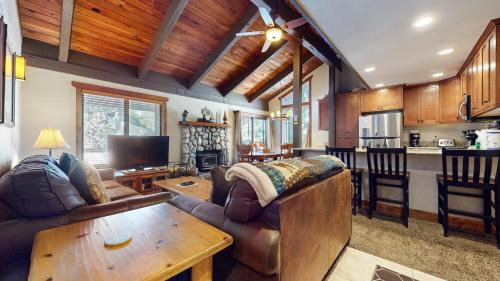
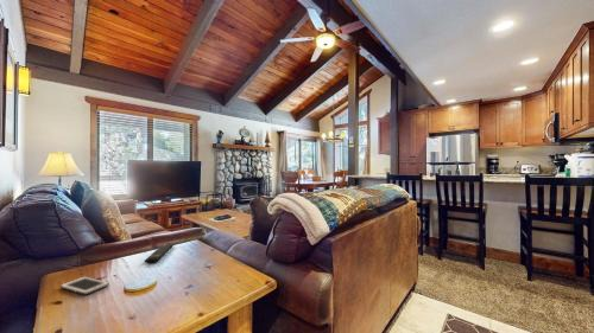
+ cell phone [59,275,110,296]
+ remote control [144,243,175,264]
